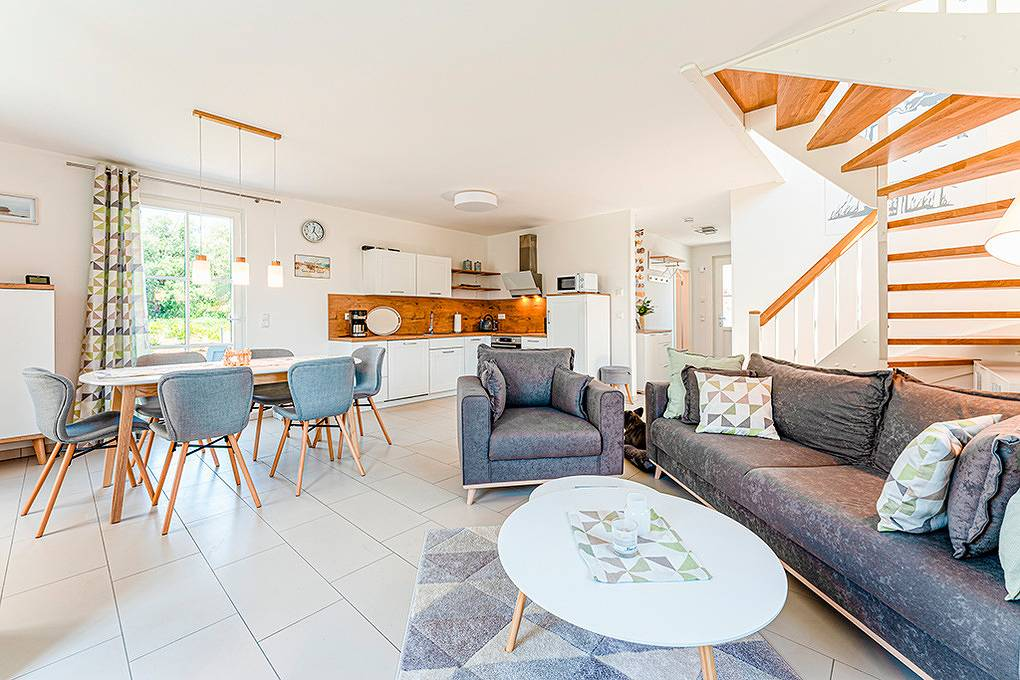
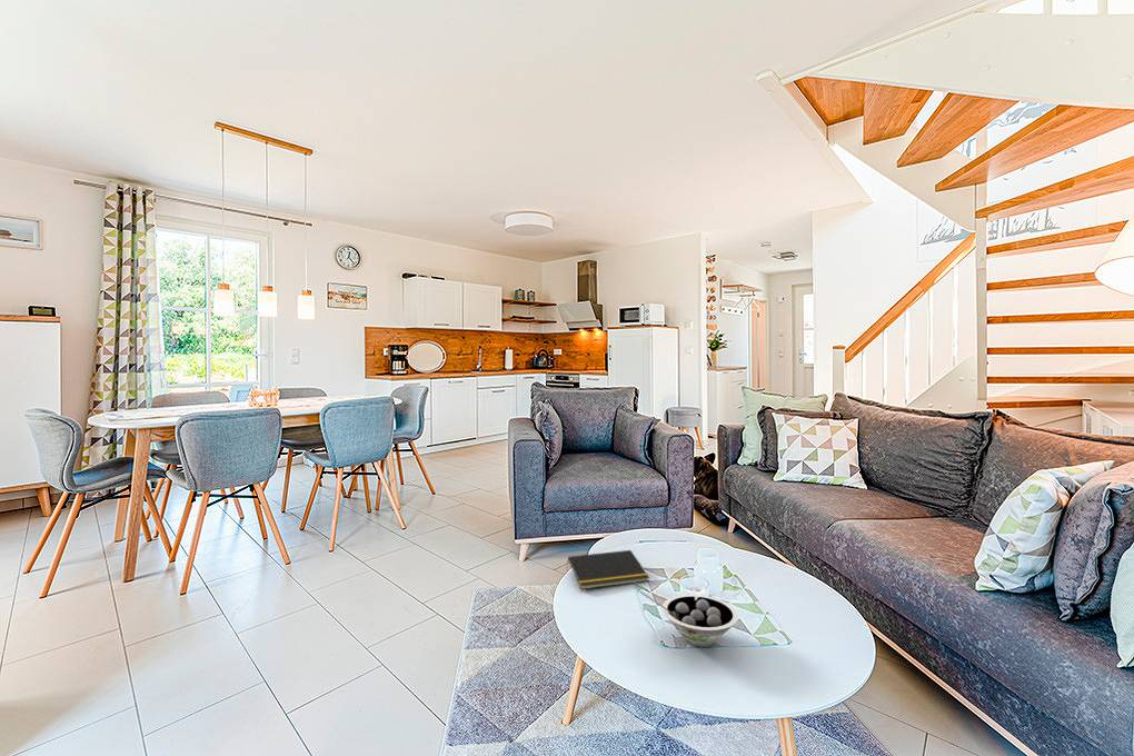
+ bowl [637,586,739,648]
+ notepad [565,549,650,590]
